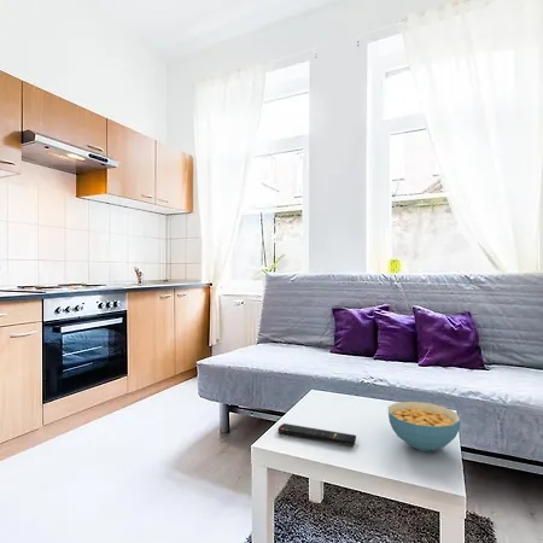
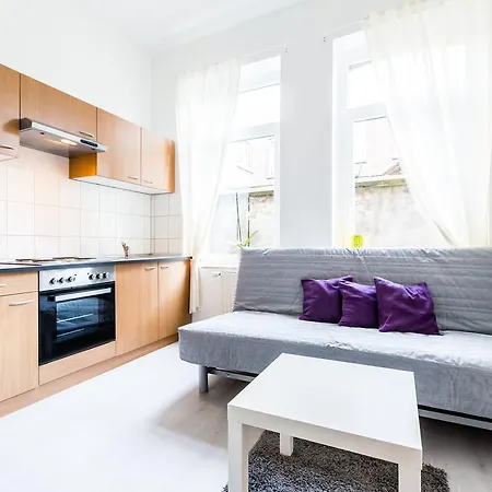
- cereal bowl [387,401,462,453]
- remote control [278,422,357,446]
